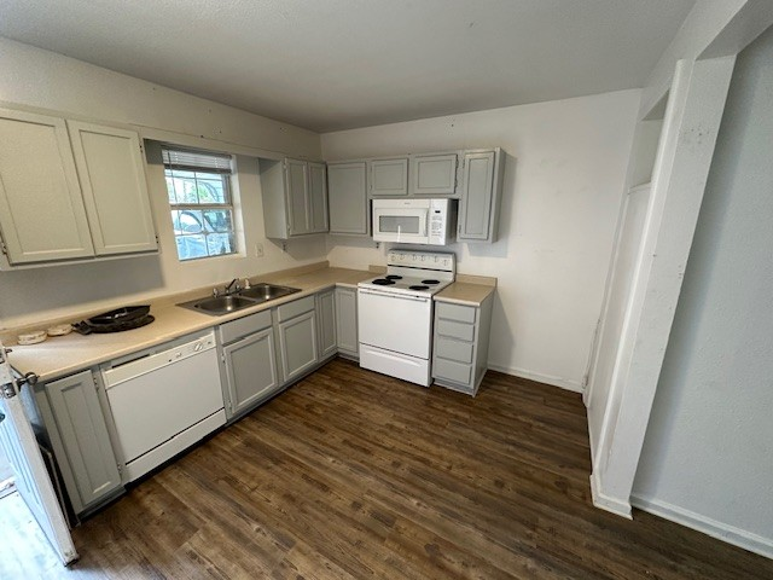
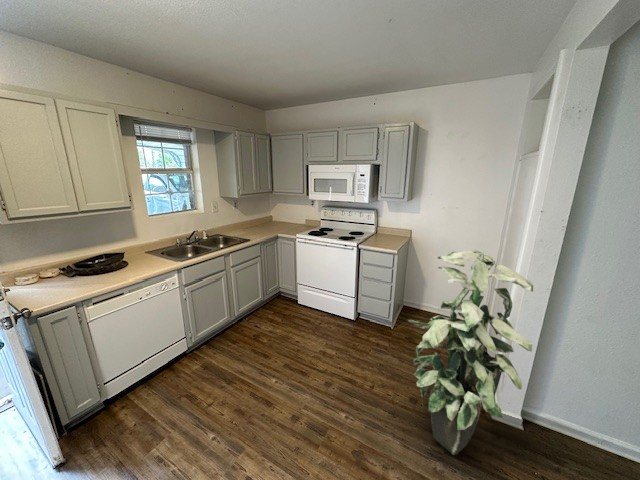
+ indoor plant [407,249,534,456]
